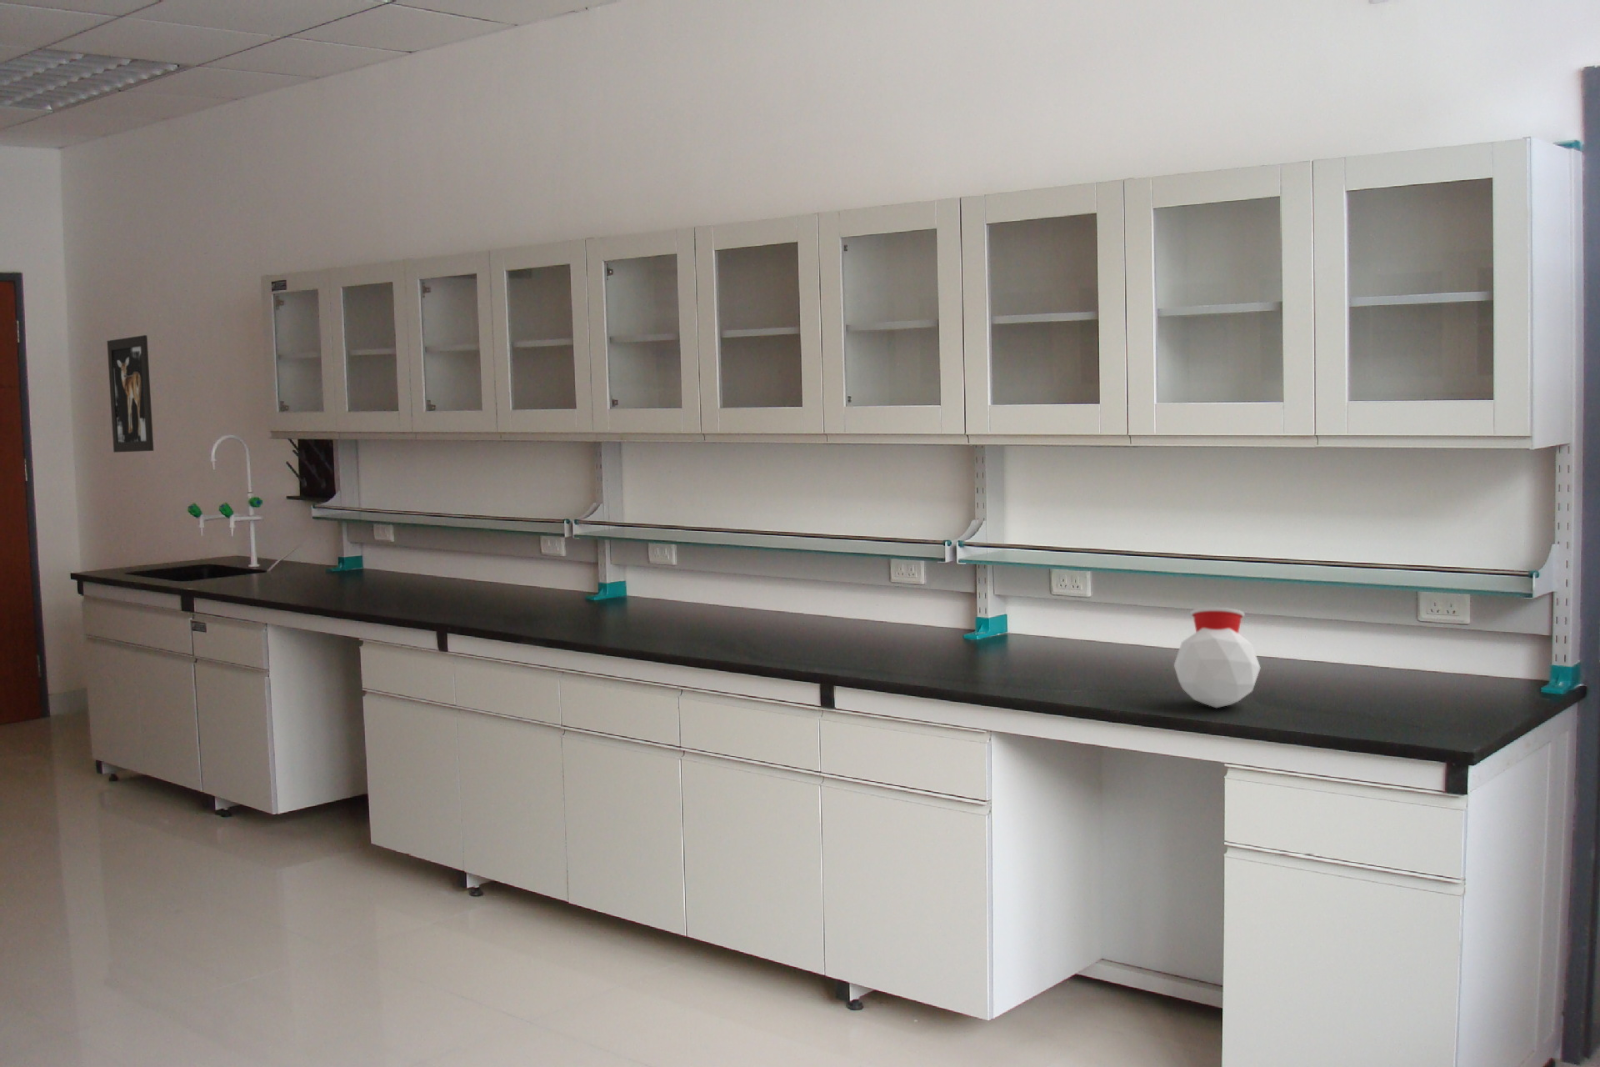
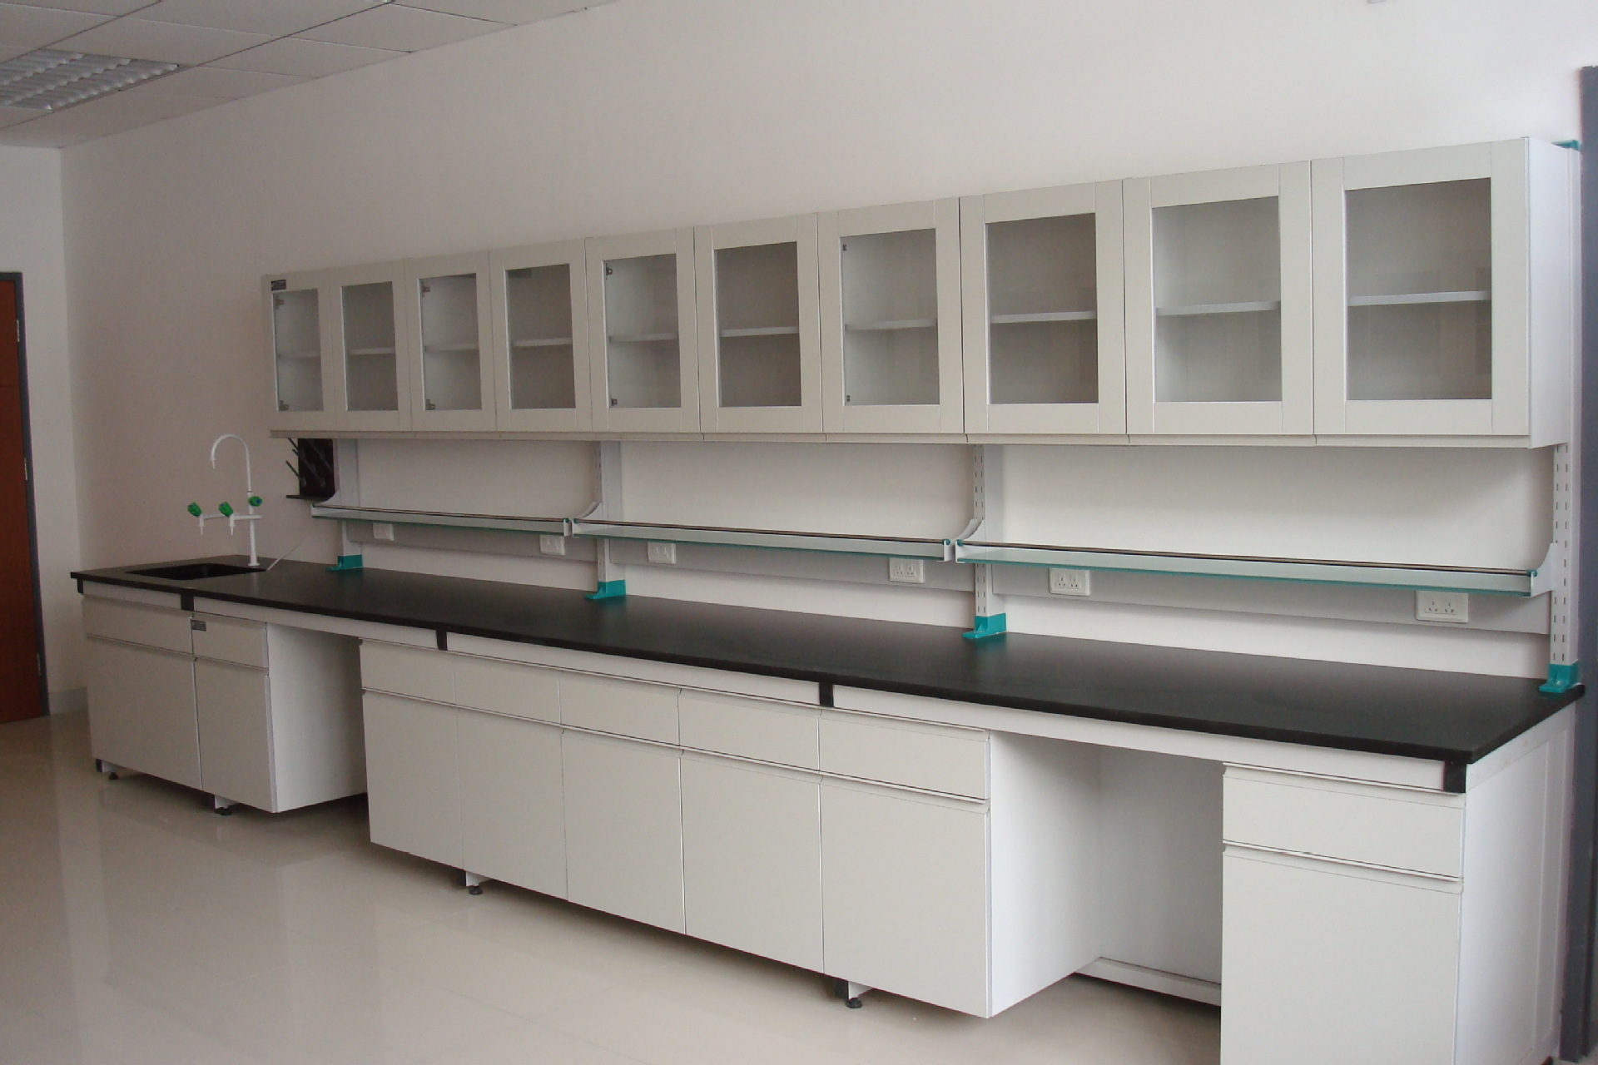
- jar [1174,607,1261,709]
- wall art [107,335,155,454]
